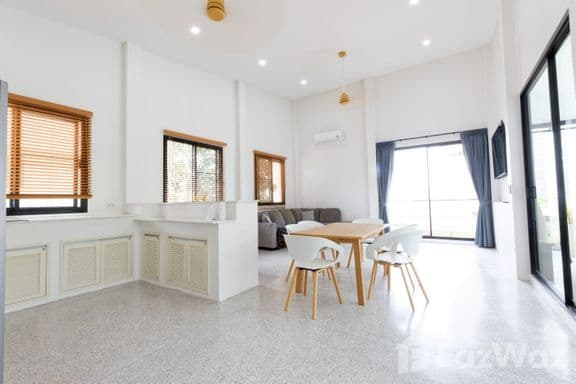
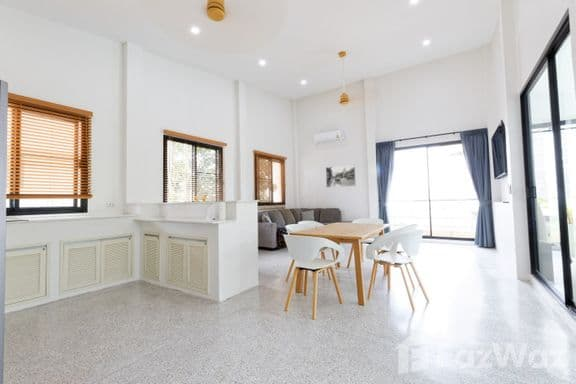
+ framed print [325,163,357,189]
